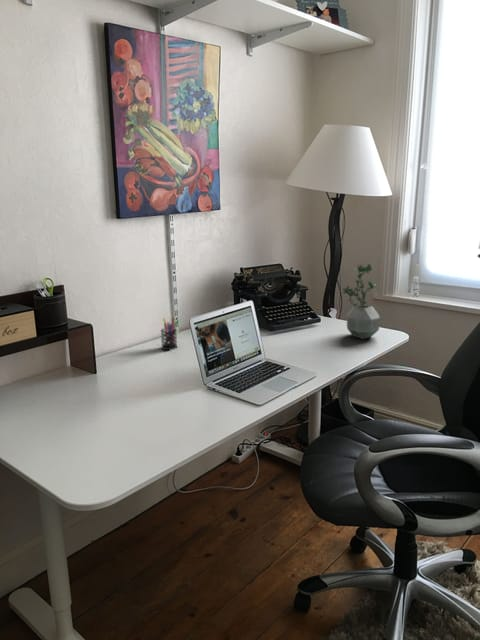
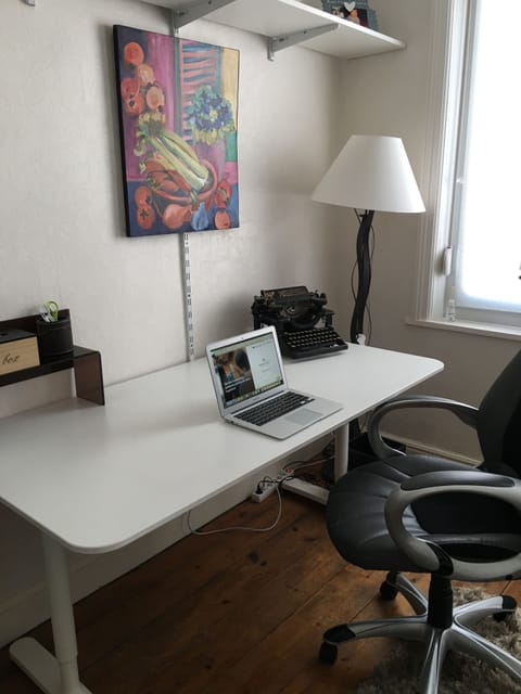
- potted plant [340,262,381,340]
- pen holder [160,317,180,351]
